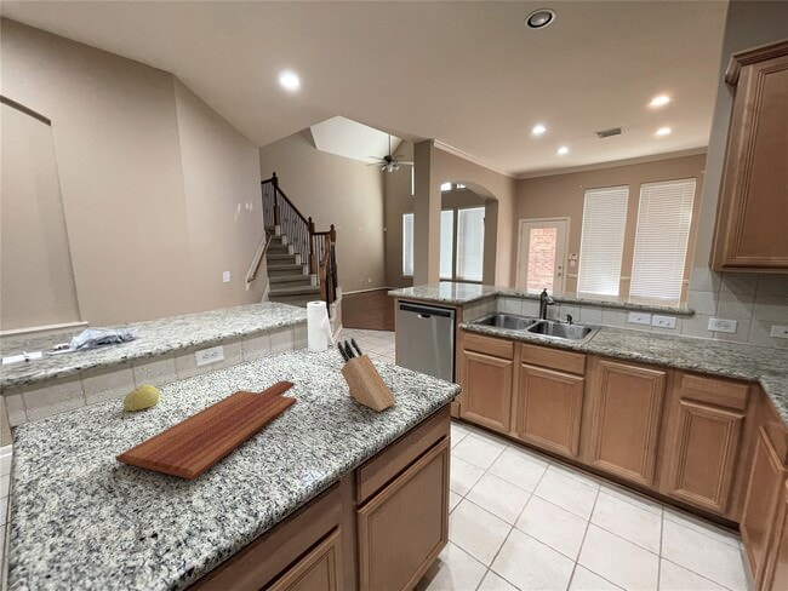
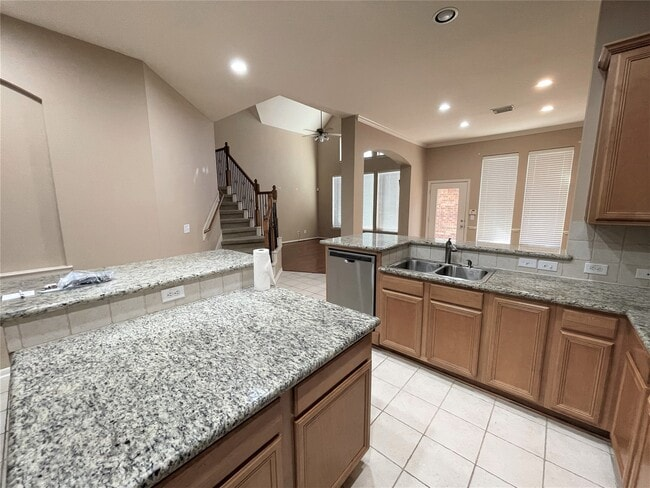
- knife block [336,337,398,413]
- cutting board [114,379,298,481]
- fruit [122,384,160,412]
